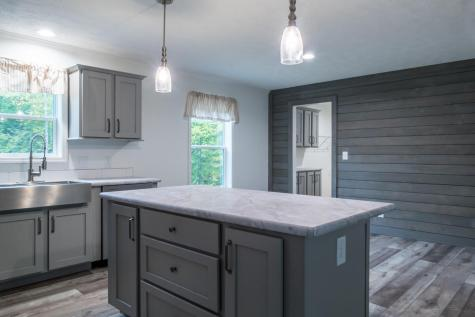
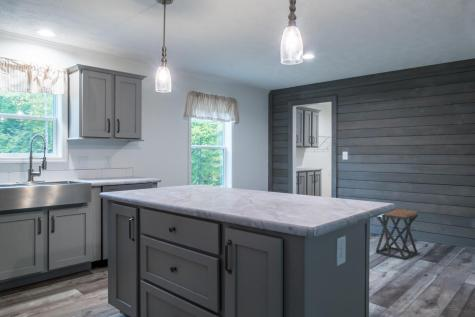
+ stool [375,208,419,261]
